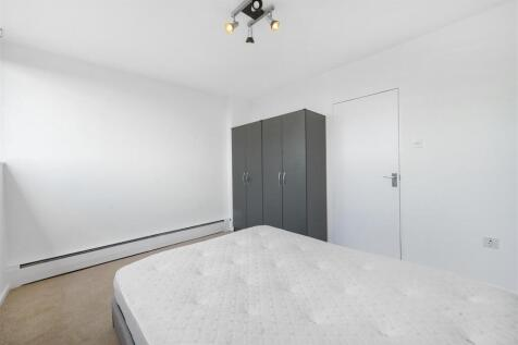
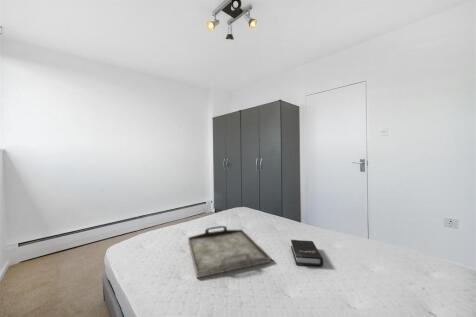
+ hardback book [290,239,324,267]
+ serving tray [187,225,272,279]
